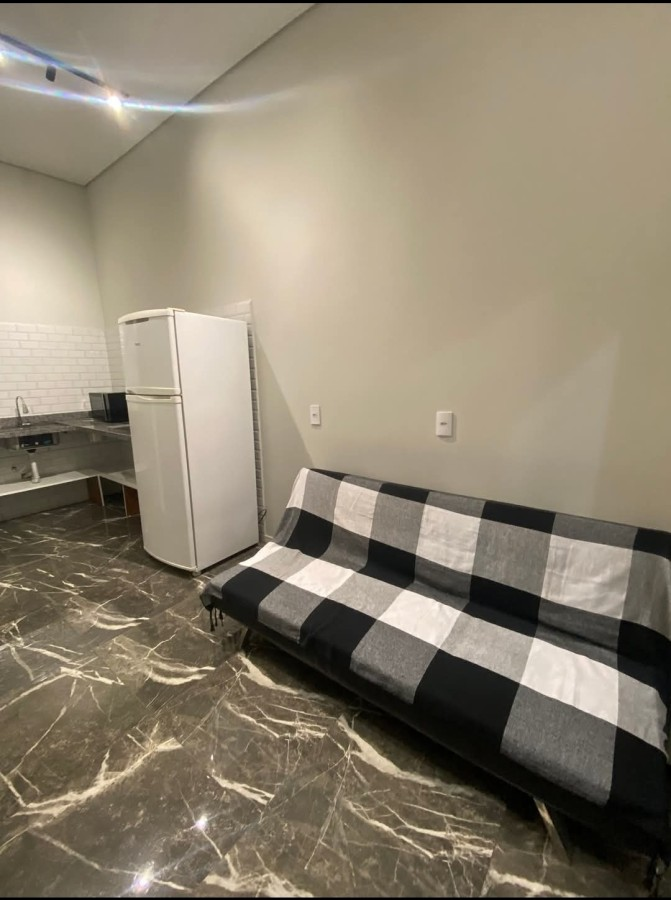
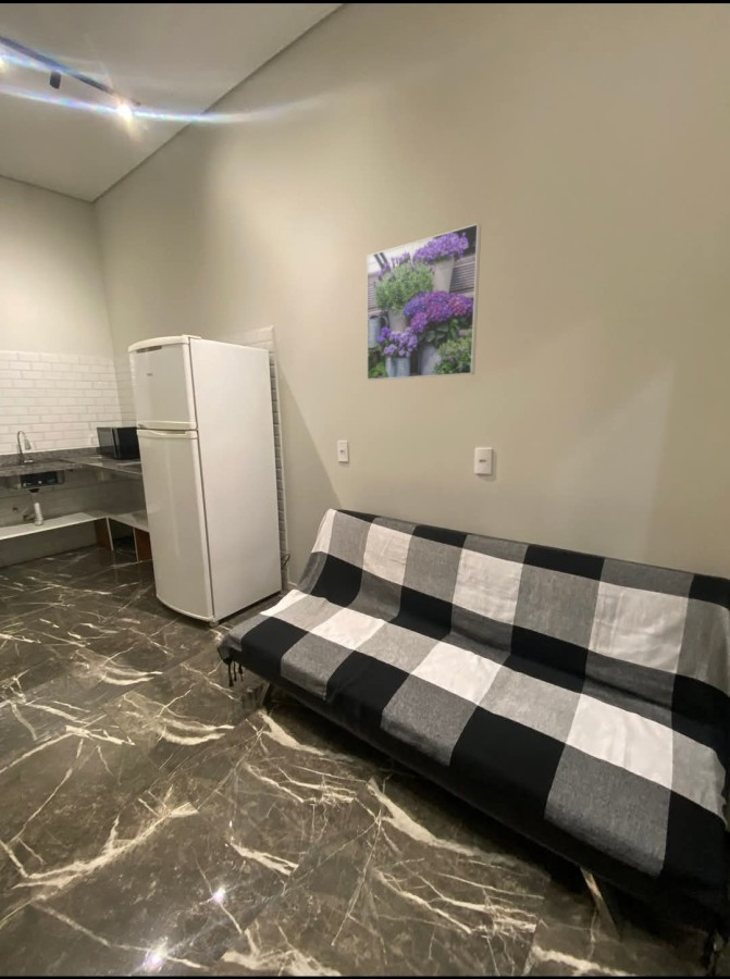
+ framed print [366,222,482,382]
